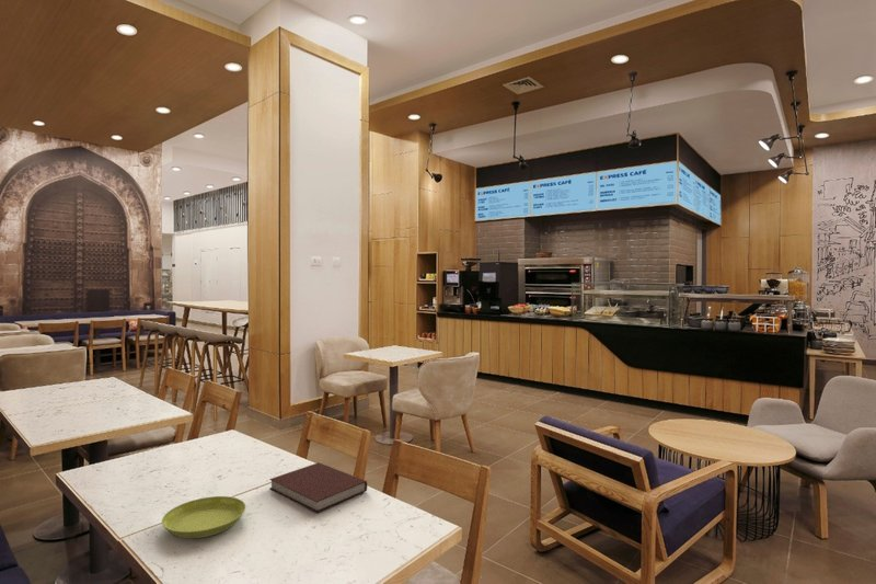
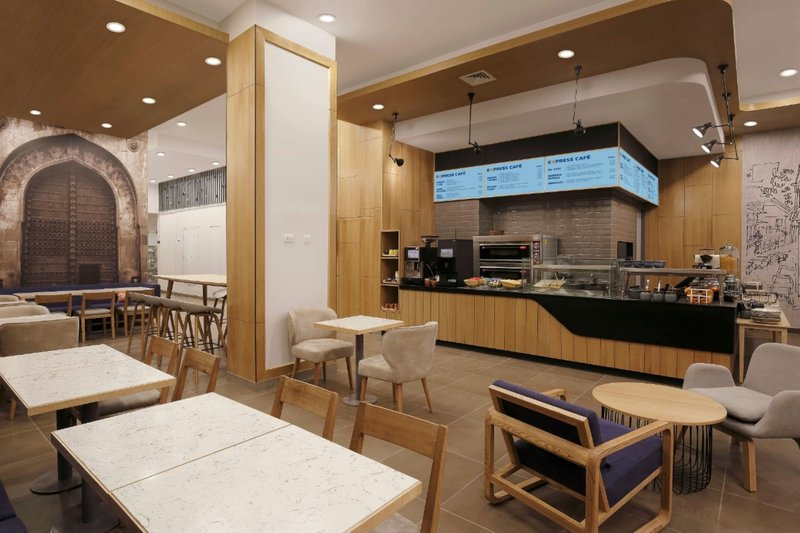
- saucer [161,495,246,539]
- notebook [268,461,368,513]
